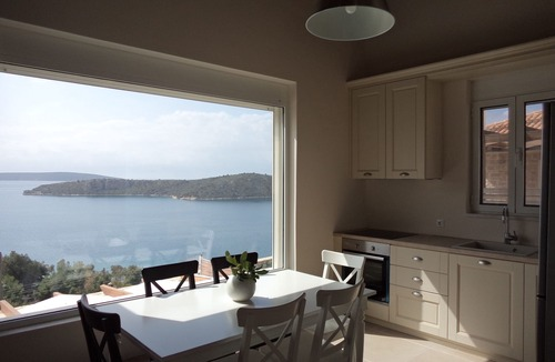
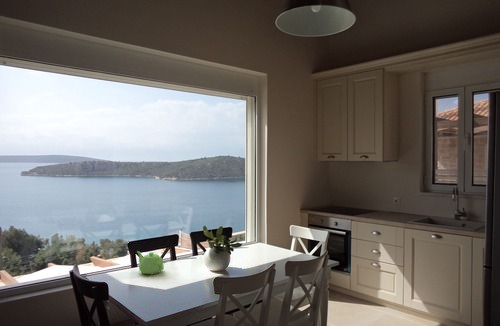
+ teapot [136,250,165,276]
